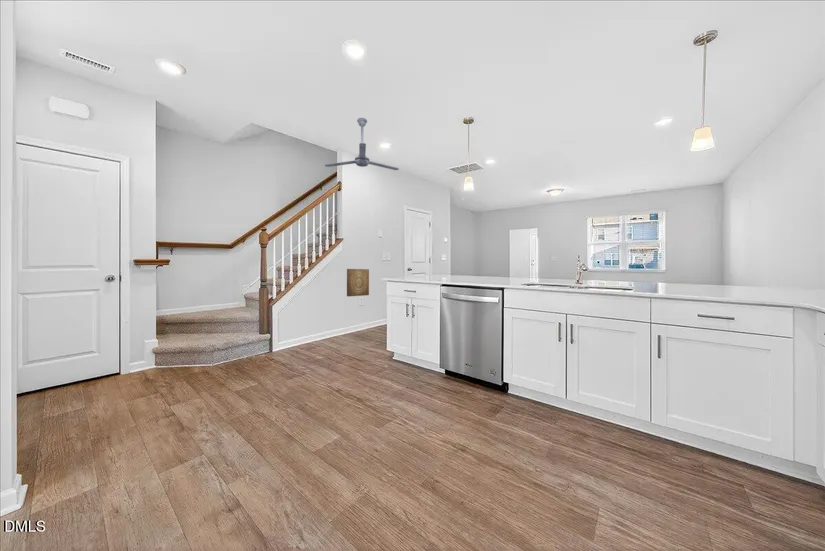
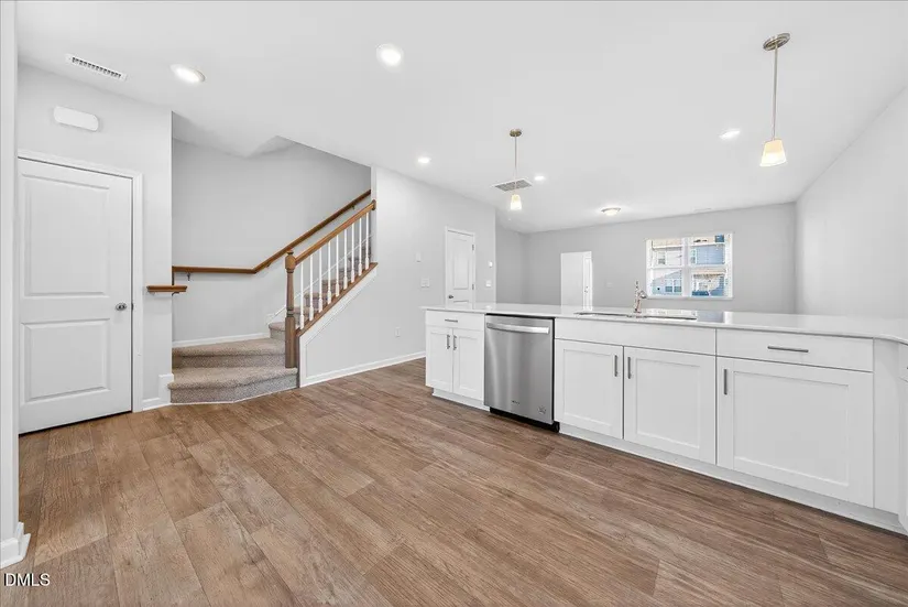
- wall art [346,268,370,297]
- ceiling fan [324,117,400,171]
